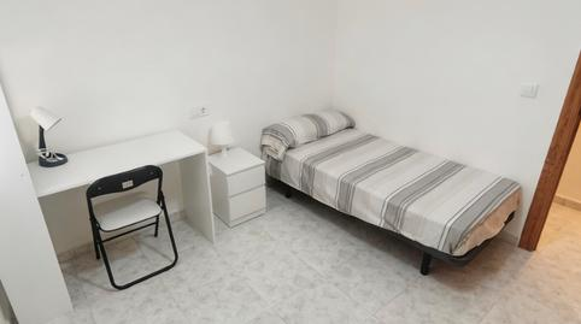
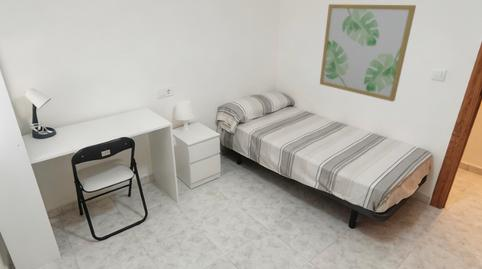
+ wall art [319,3,417,103]
